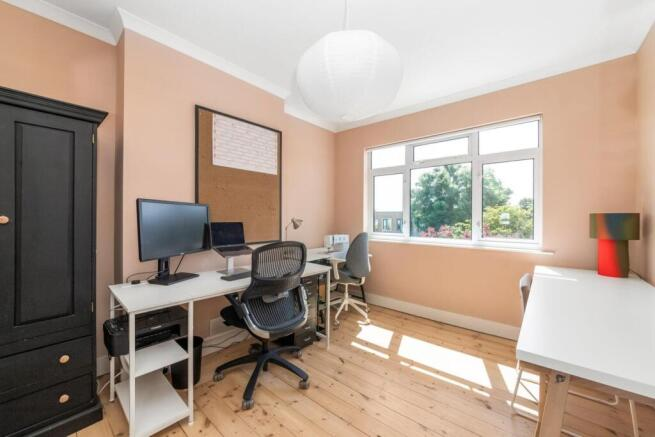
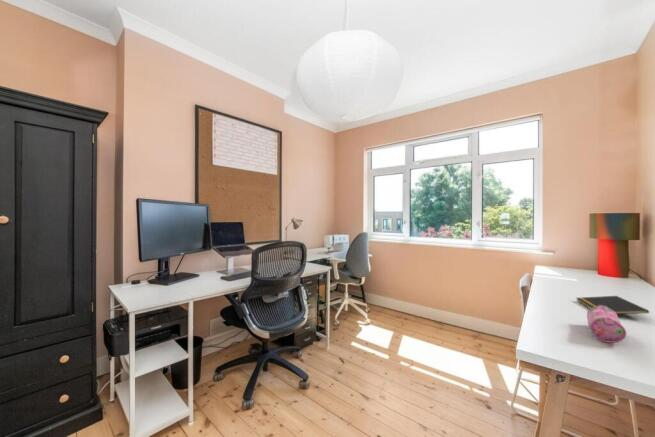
+ pencil case [586,305,627,344]
+ notepad [576,295,650,315]
